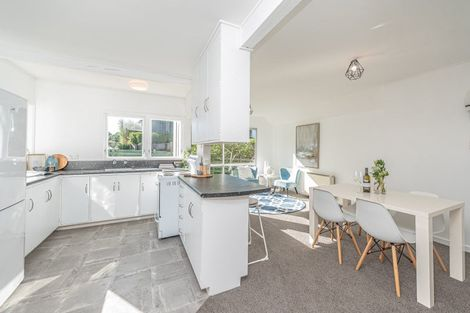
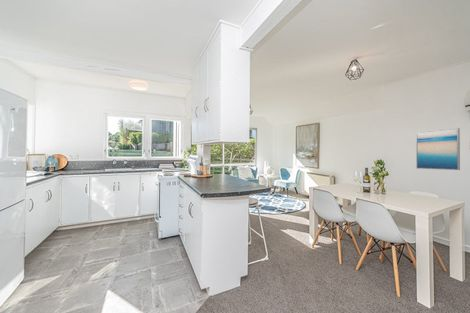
+ wall art [415,127,461,171]
